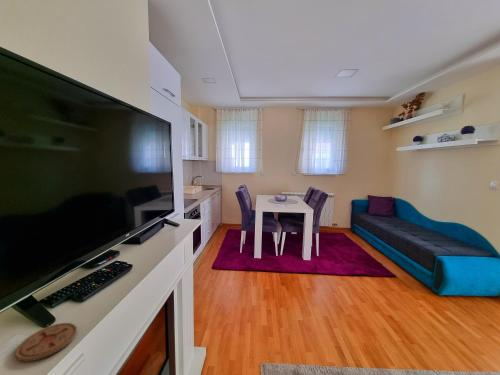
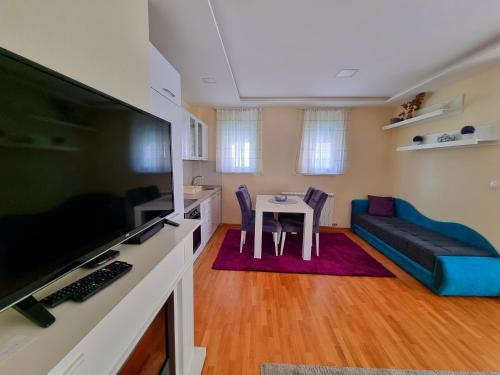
- coaster [14,322,78,363]
